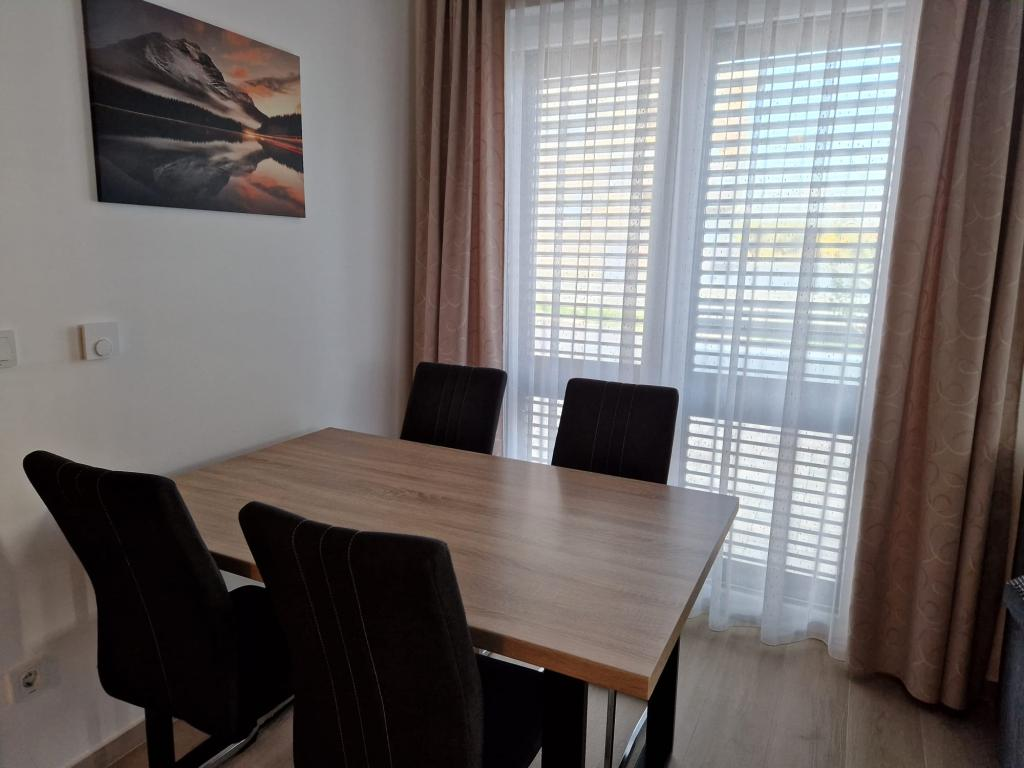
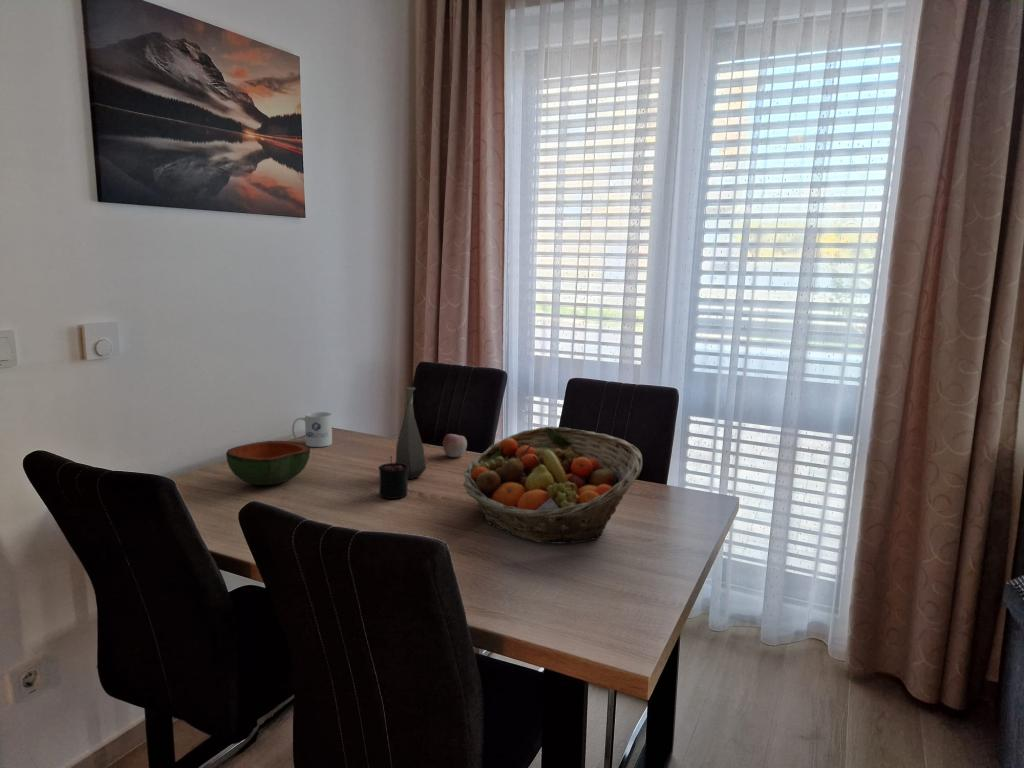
+ apple [442,433,468,458]
+ fruit basket [463,426,643,545]
+ mug [291,411,333,448]
+ candle [377,455,409,500]
+ bowl [225,440,311,486]
+ bottle [395,386,427,480]
